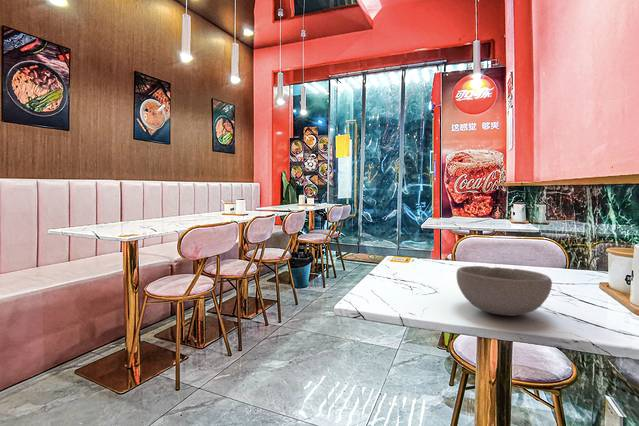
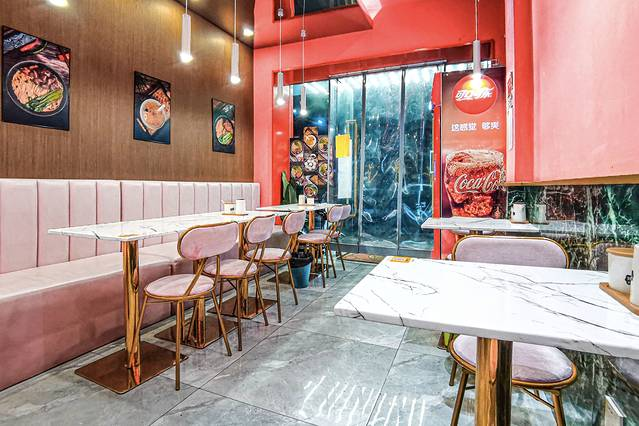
- bowl [455,265,553,317]
